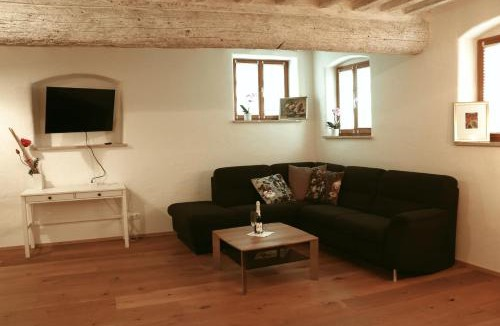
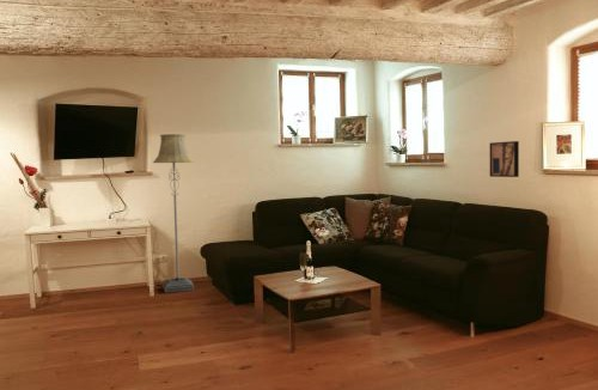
+ floor lamp [152,133,195,294]
+ wall art [489,140,520,178]
